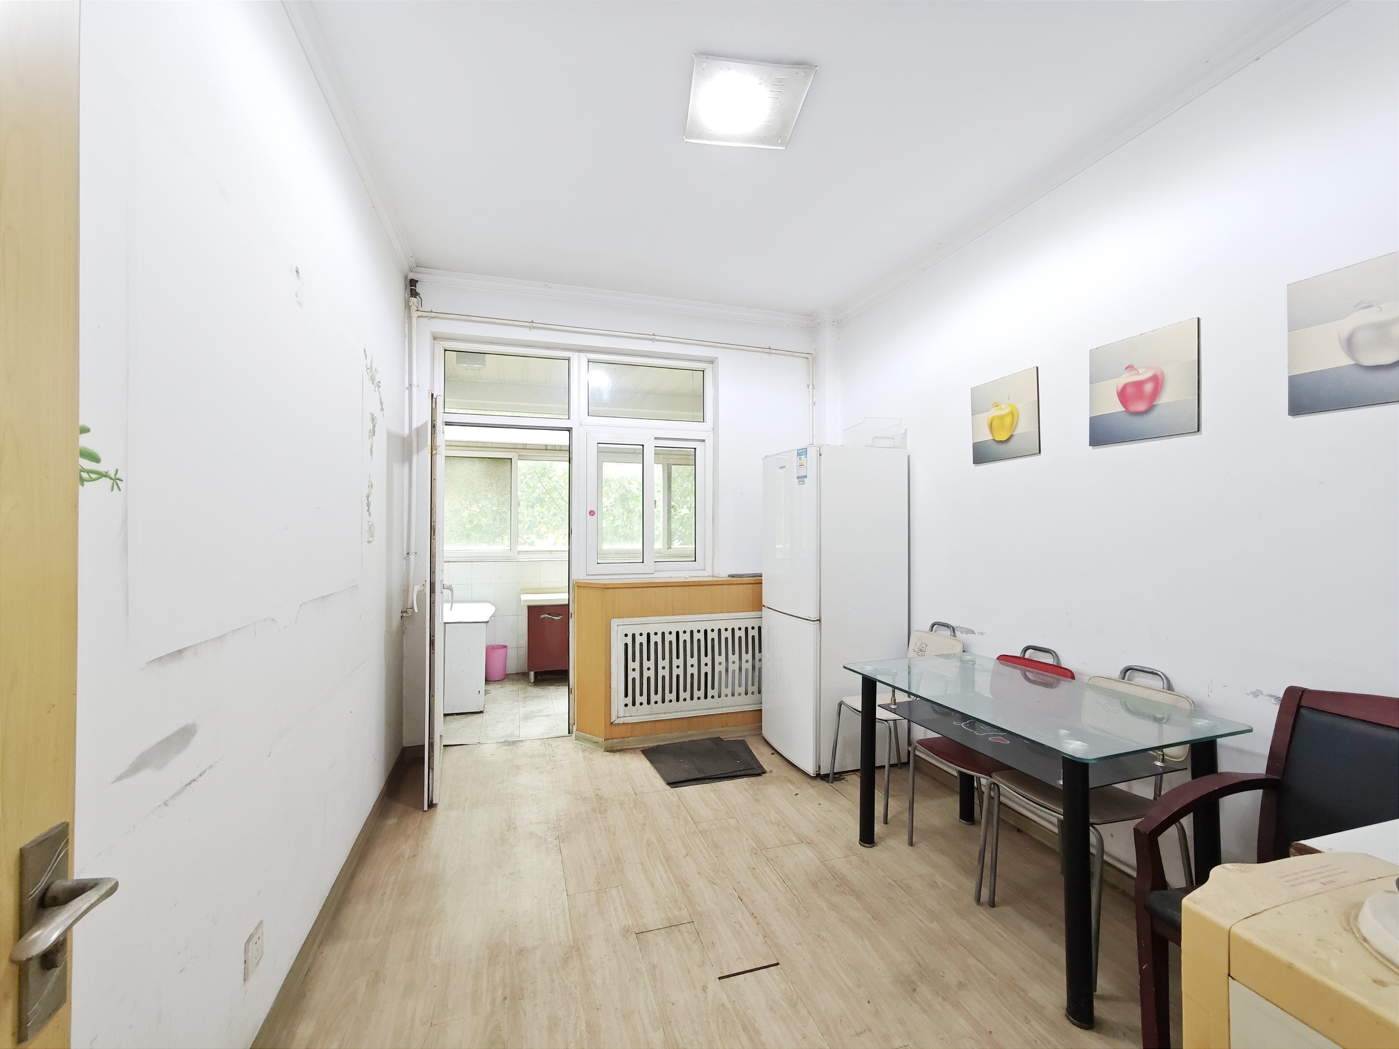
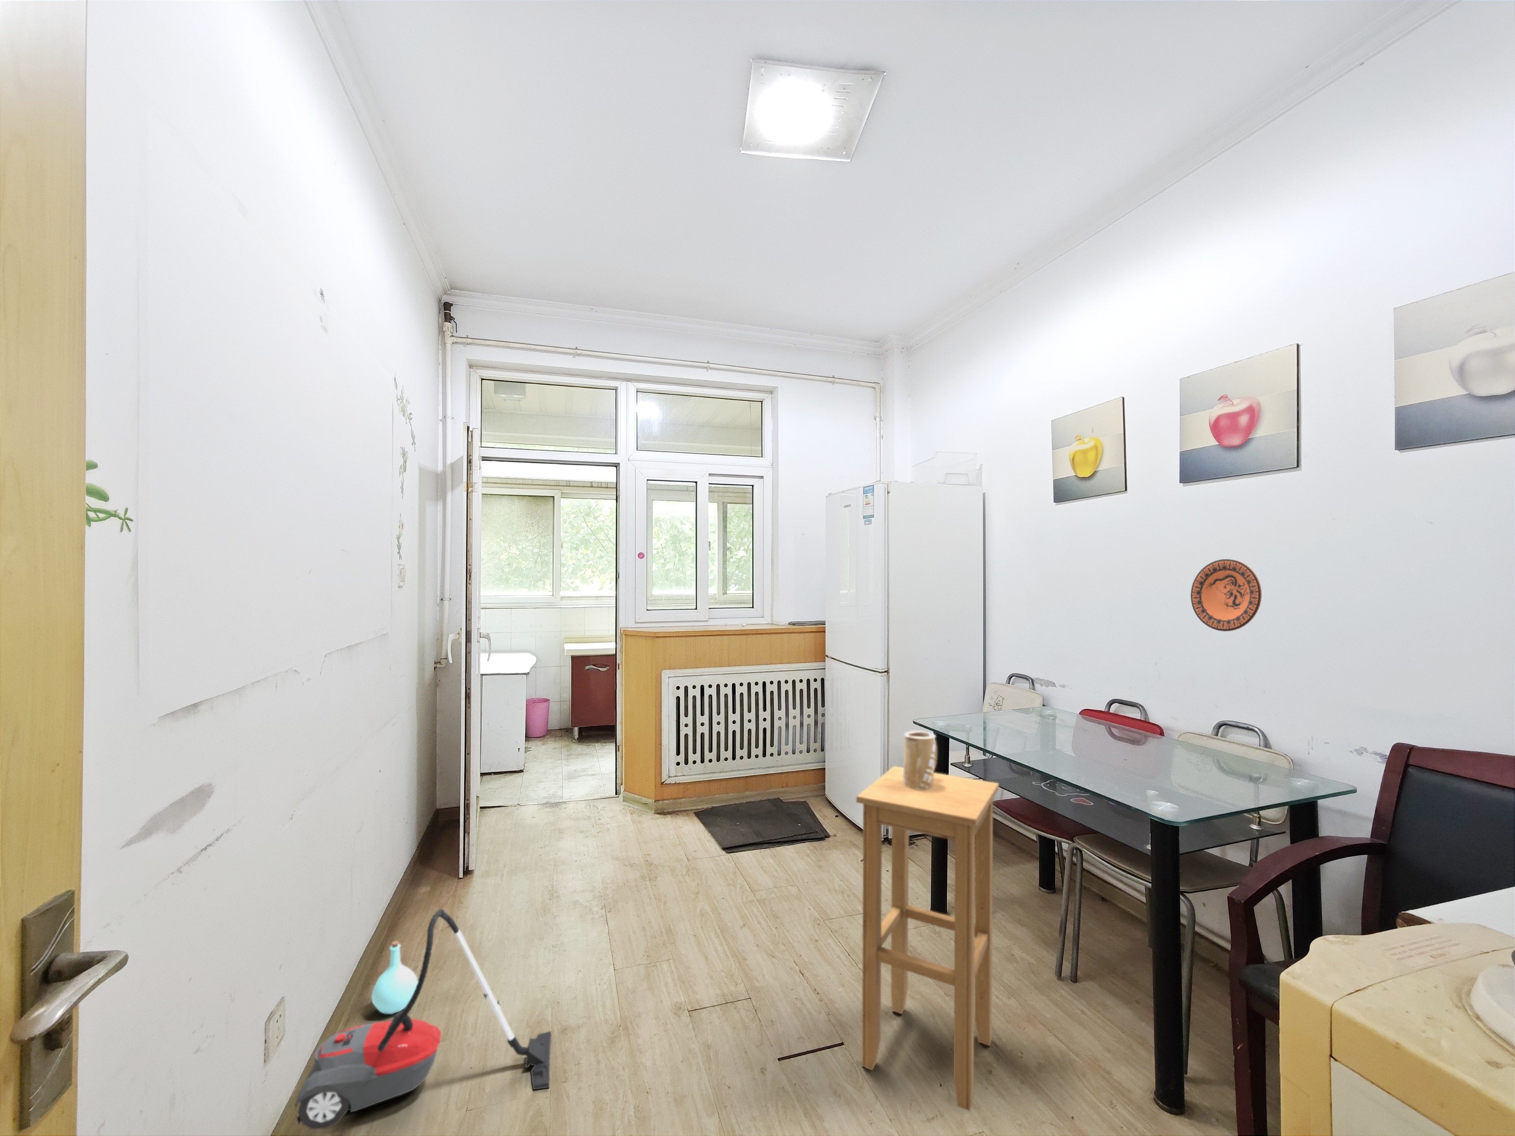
+ bottle [371,940,418,1014]
+ stool [855,766,1000,1111]
+ decorative plate [1191,558,1262,632]
+ mug [903,730,938,790]
+ vacuum cleaner [293,908,552,1130]
